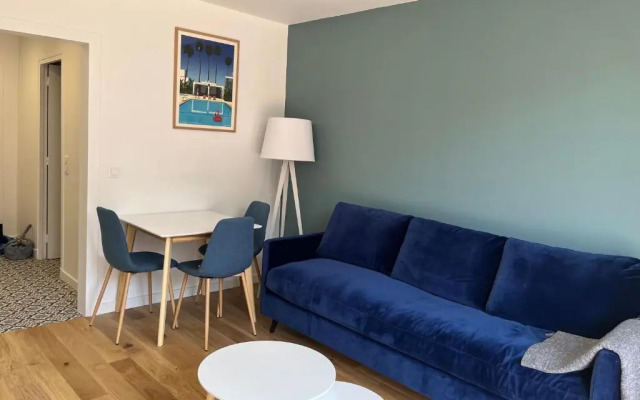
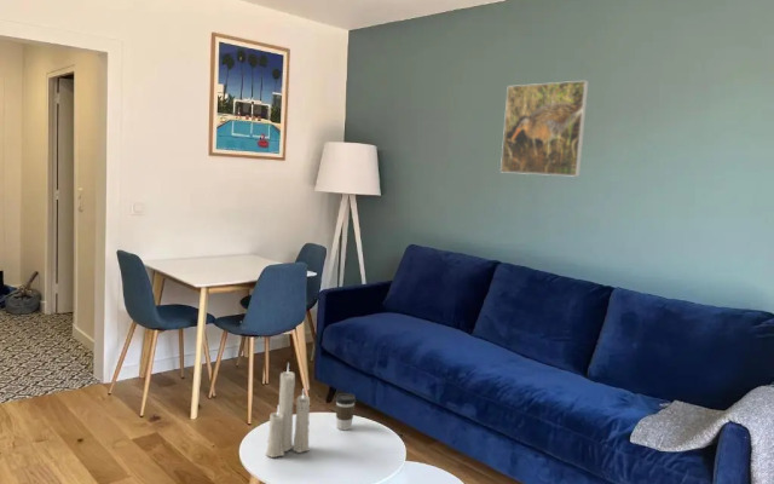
+ coffee cup [335,392,357,431]
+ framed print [499,80,590,178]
+ candle [265,362,311,459]
